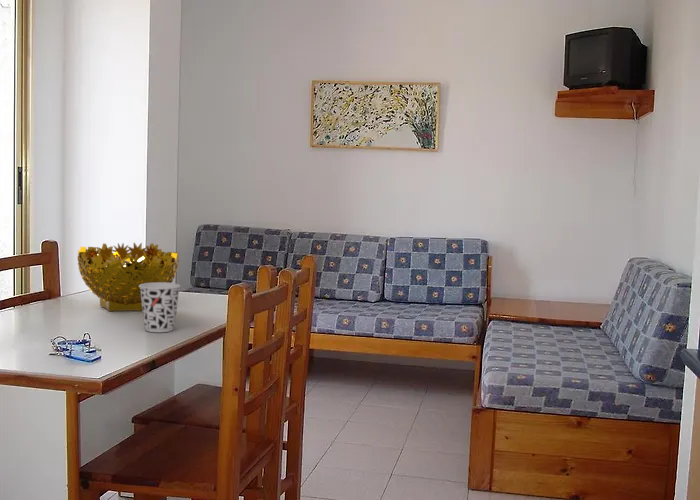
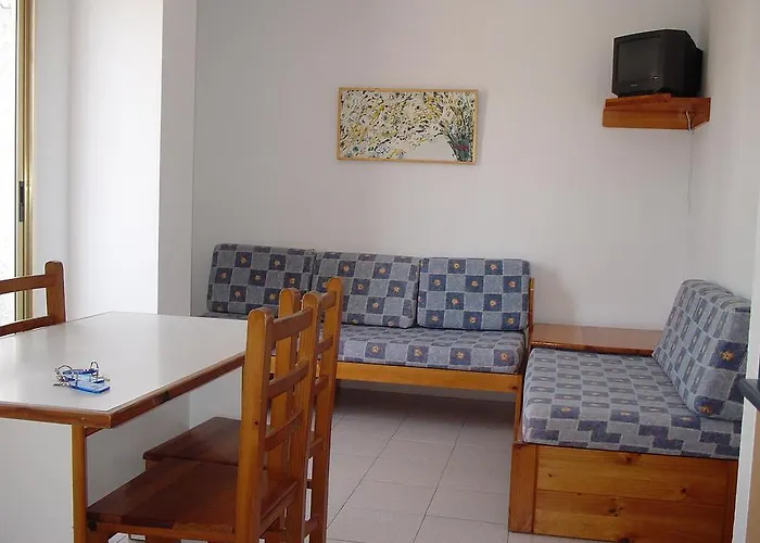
- cup [139,282,181,333]
- decorative bowl [76,241,180,312]
